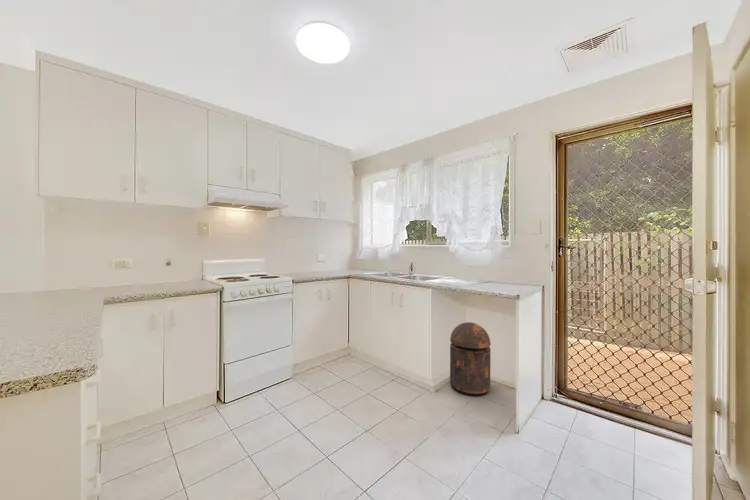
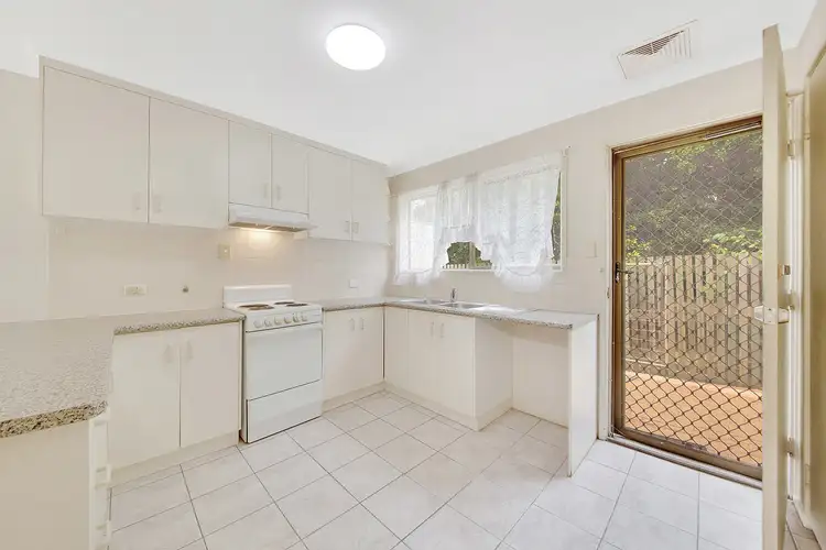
- trash can [449,321,492,397]
